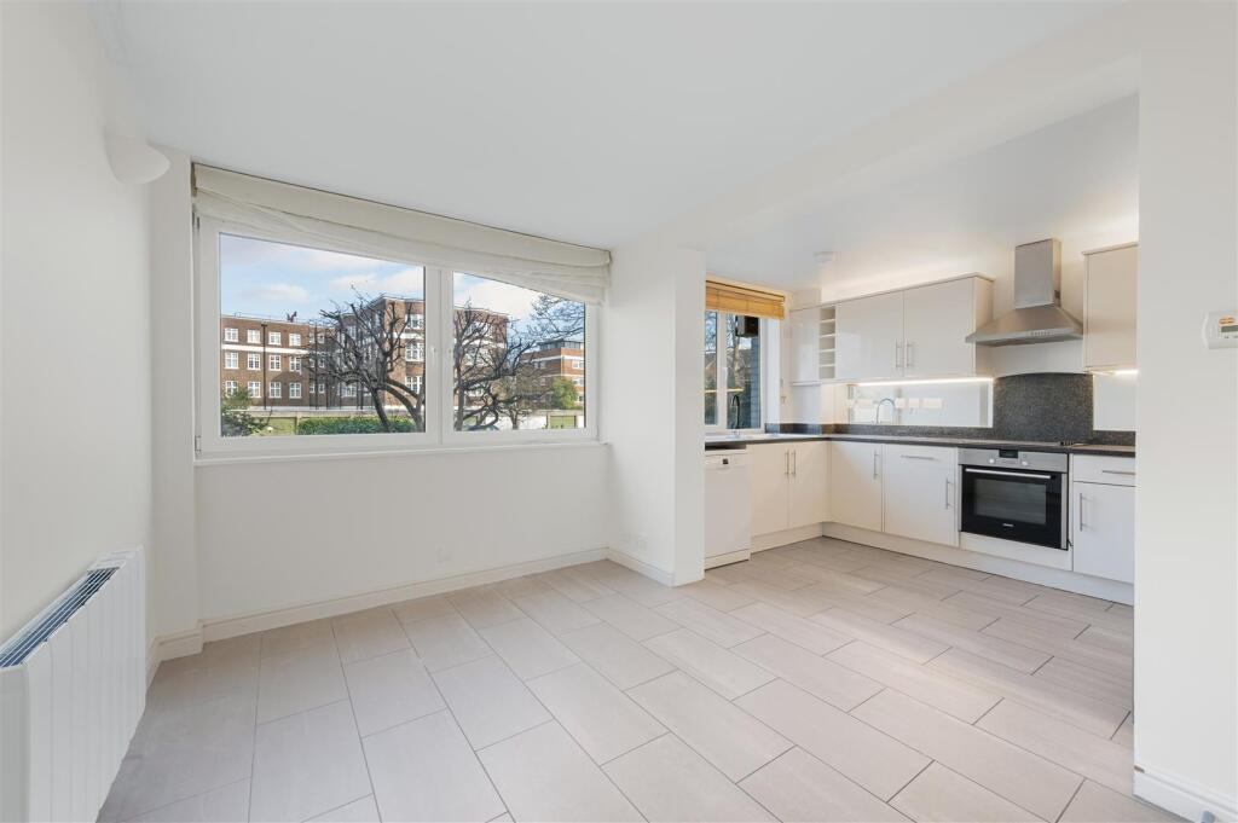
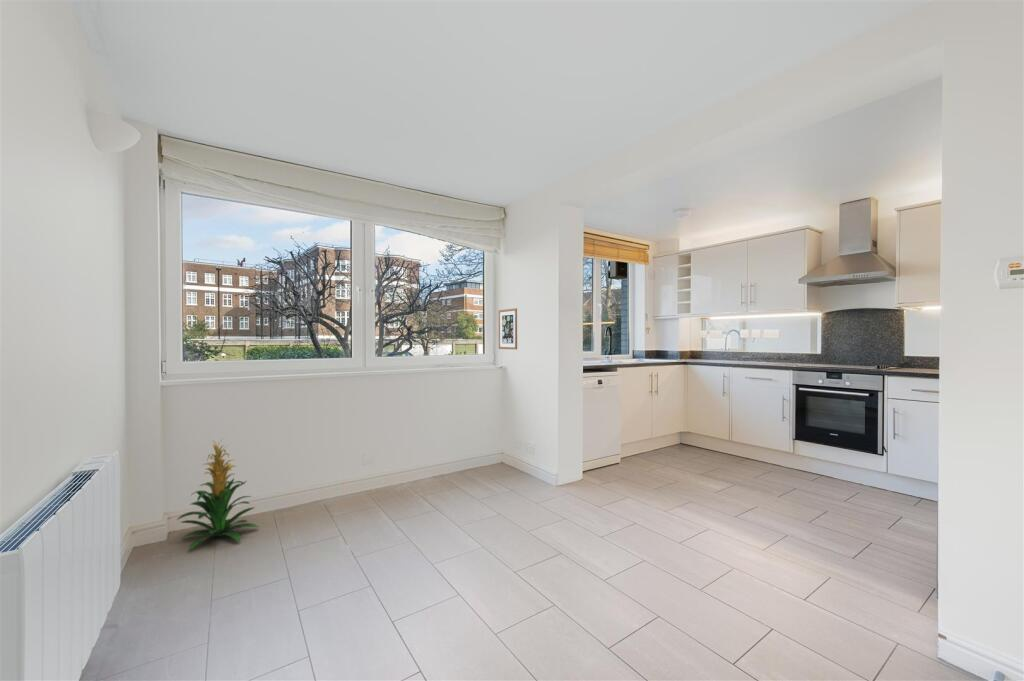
+ wall art [498,307,518,350]
+ indoor plant [176,437,260,551]
